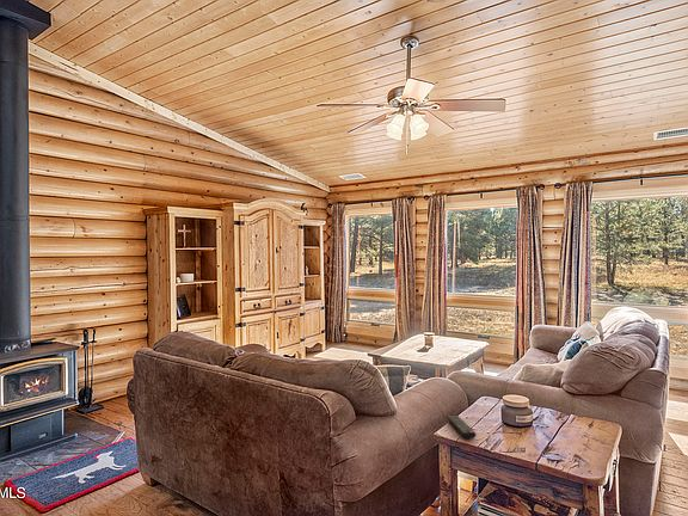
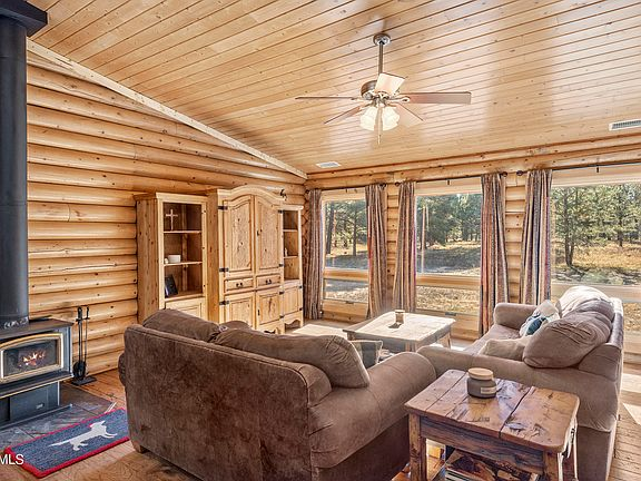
- remote control [446,414,477,440]
